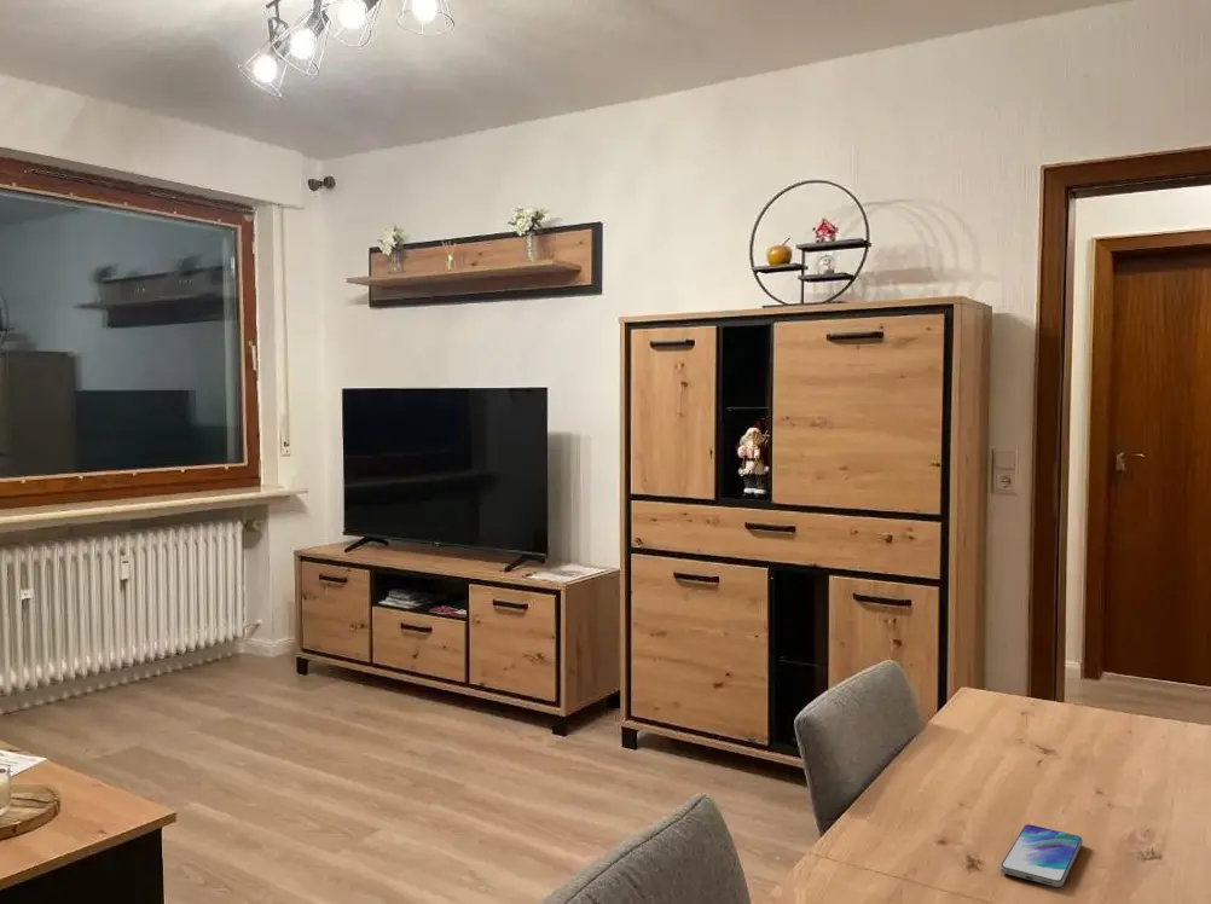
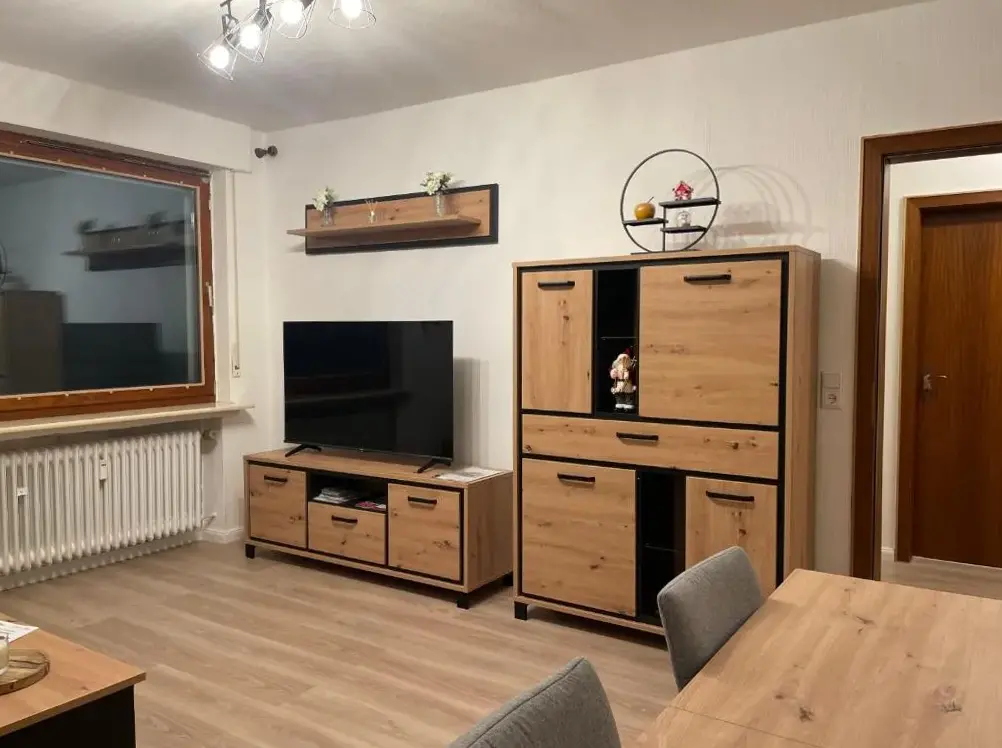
- smartphone [998,823,1084,888]
